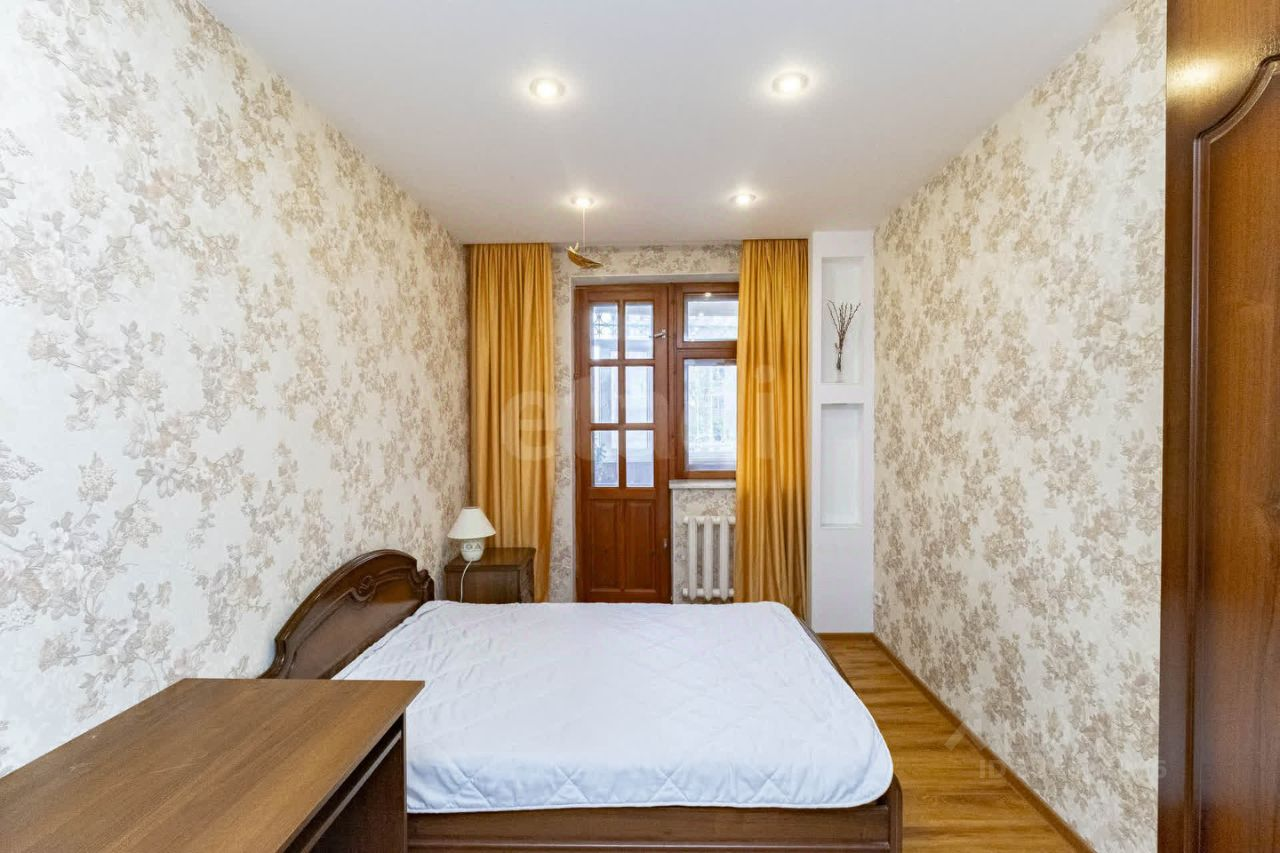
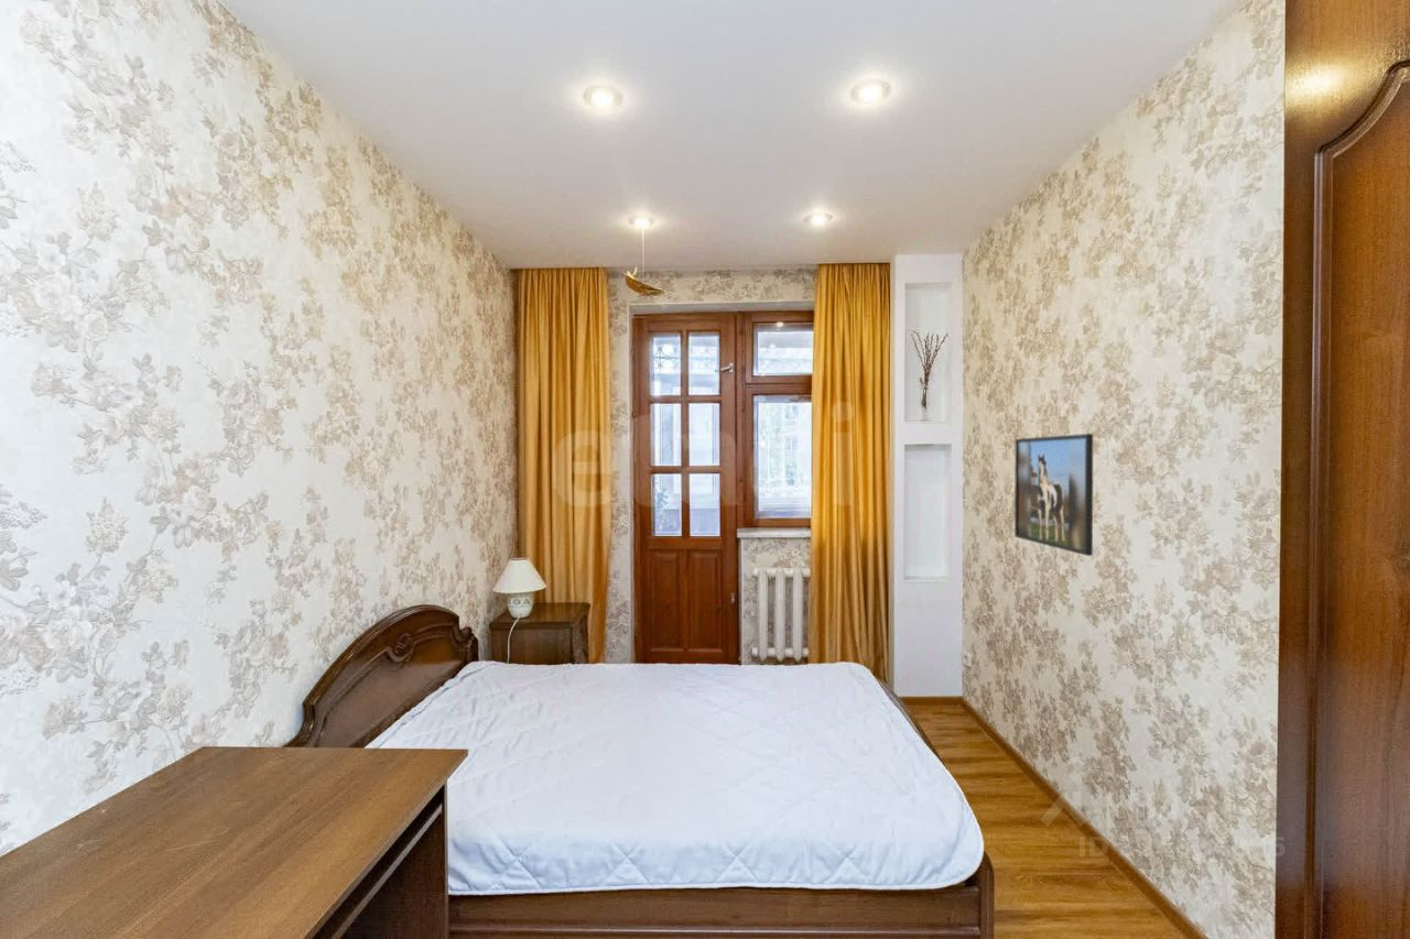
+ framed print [1013,433,1094,557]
